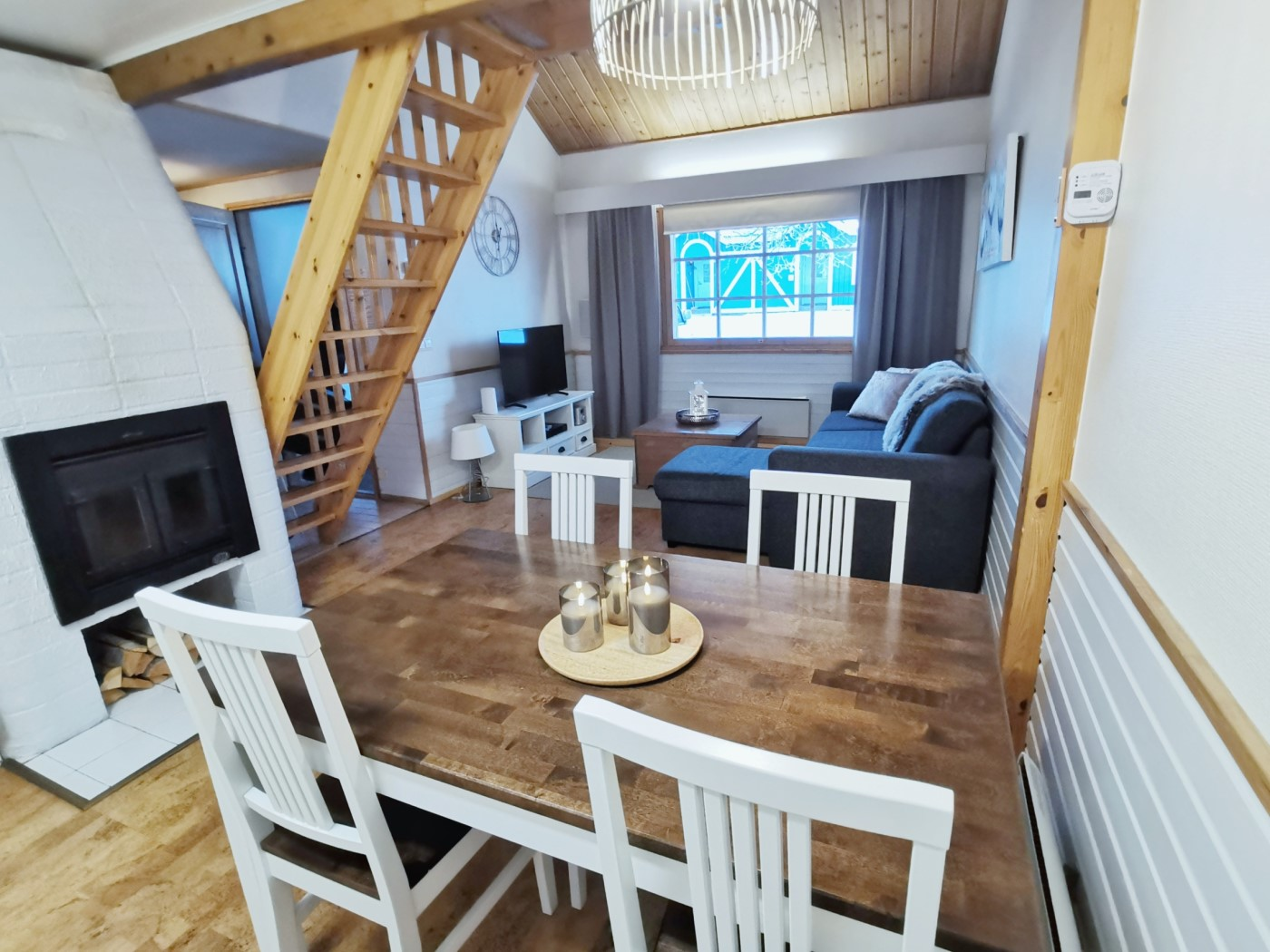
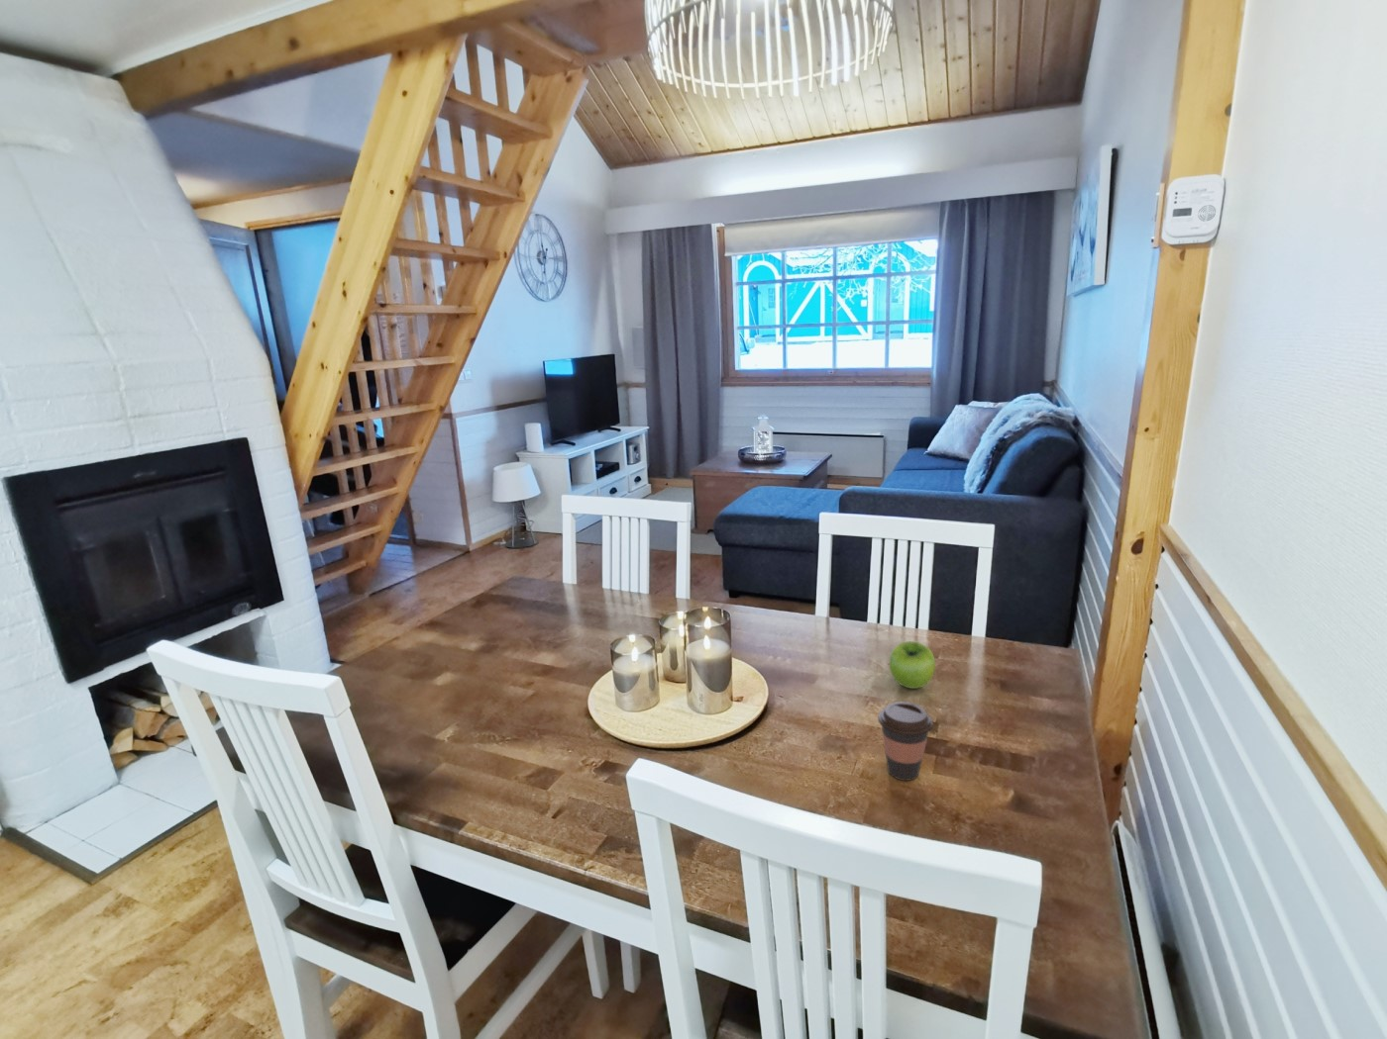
+ fruit [889,641,936,690]
+ coffee cup [877,701,934,781]
